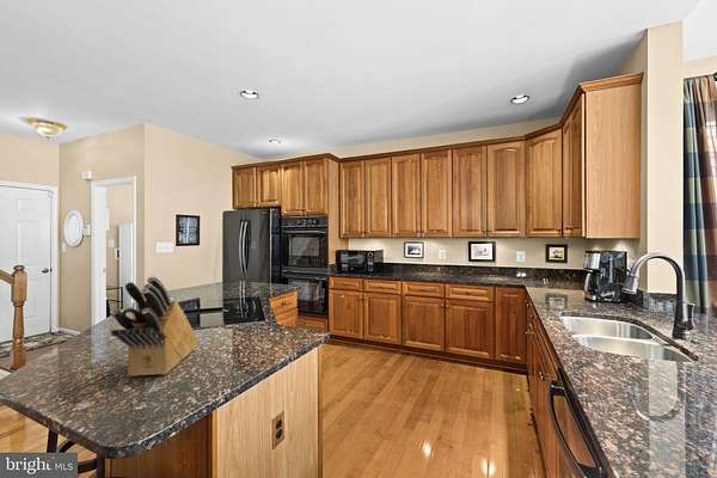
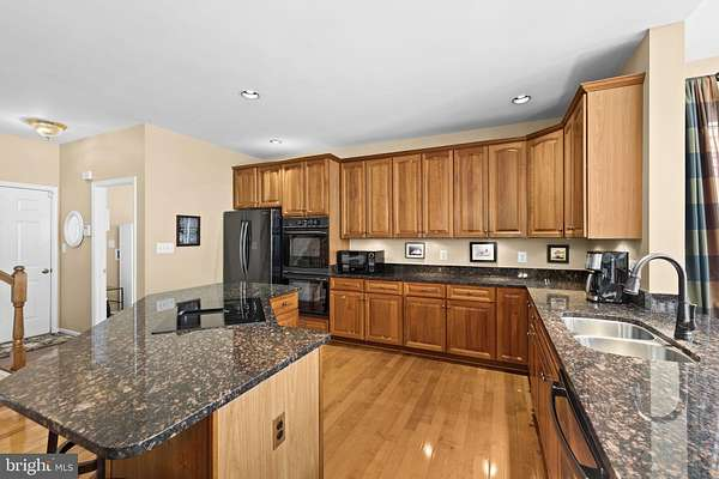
- knife block [110,275,200,378]
